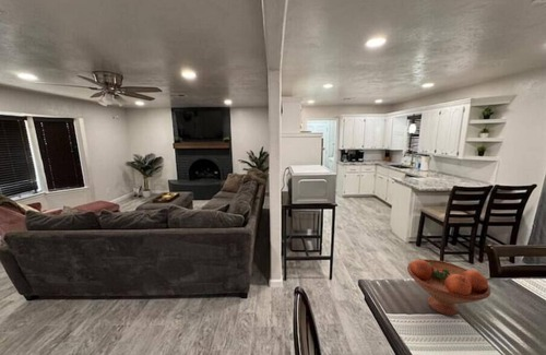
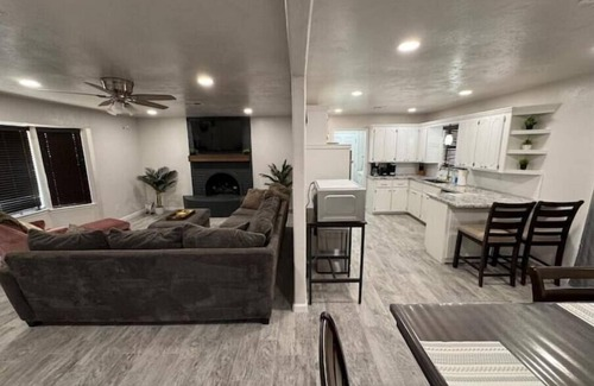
- fruit bowl [406,258,491,316]
